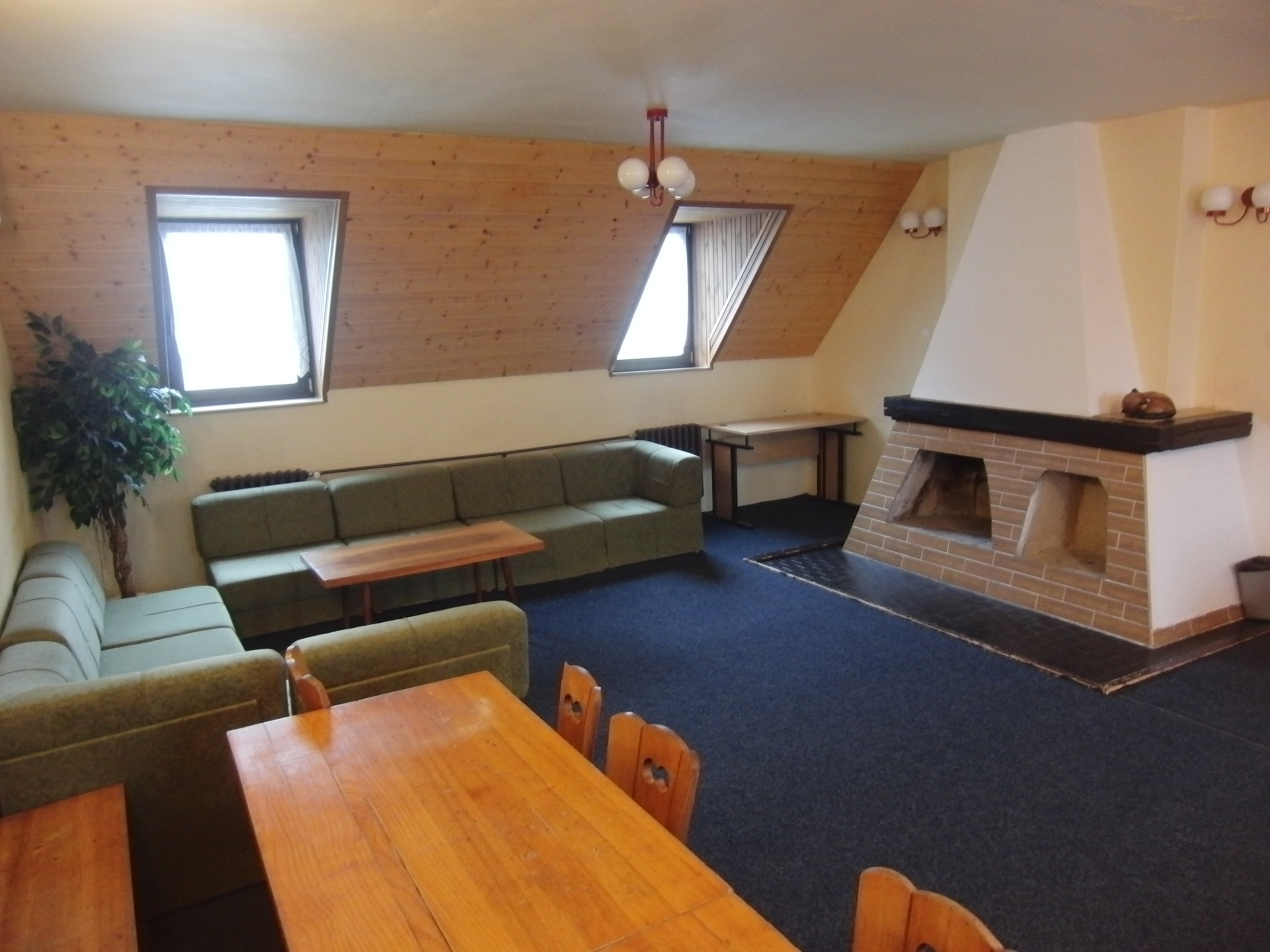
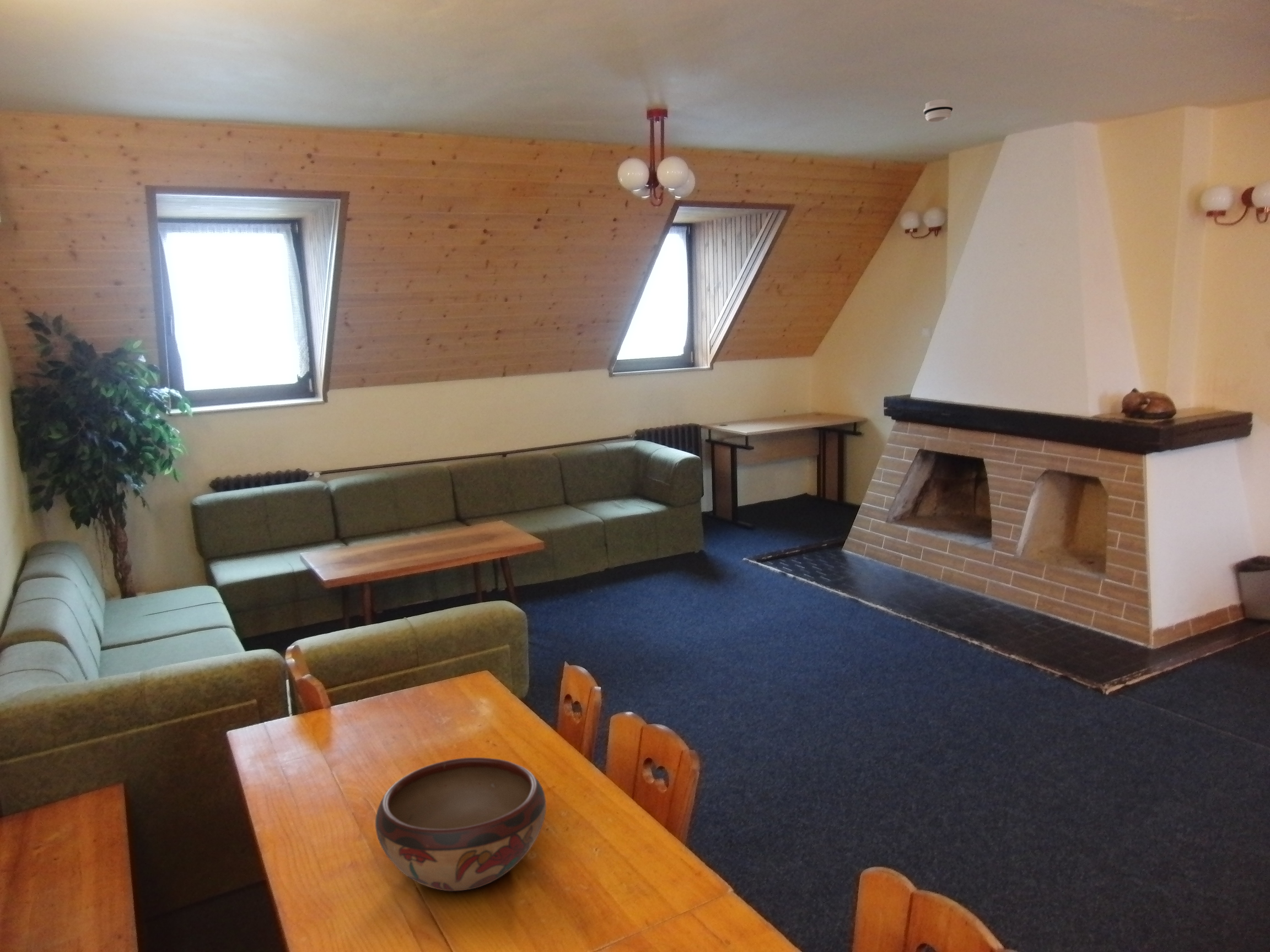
+ smoke detector [923,99,954,123]
+ decorative bowl [375,757,547,892]
